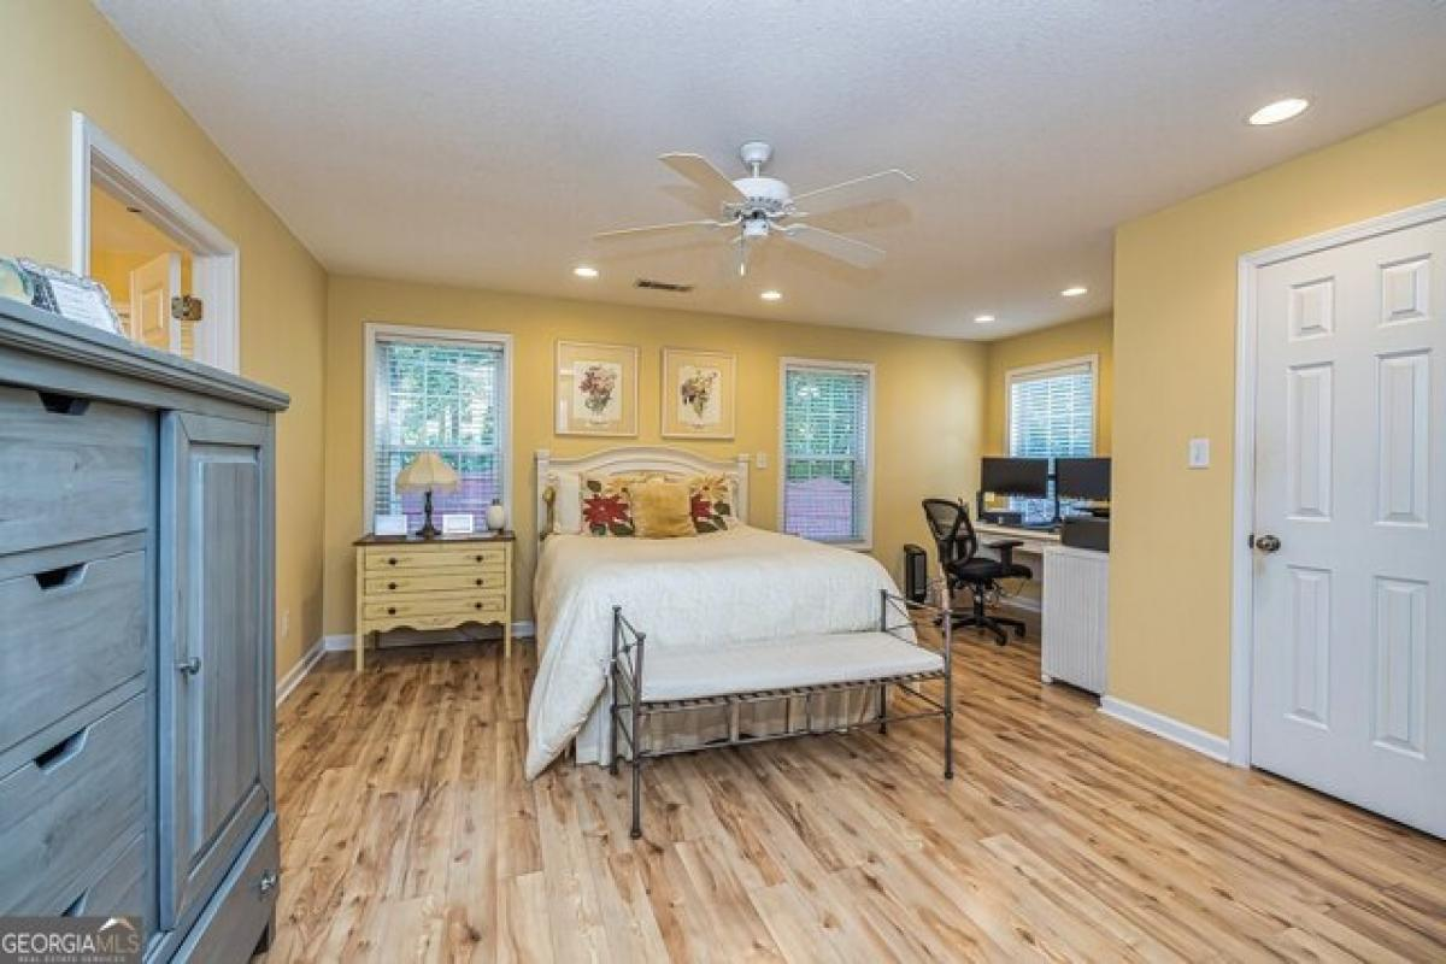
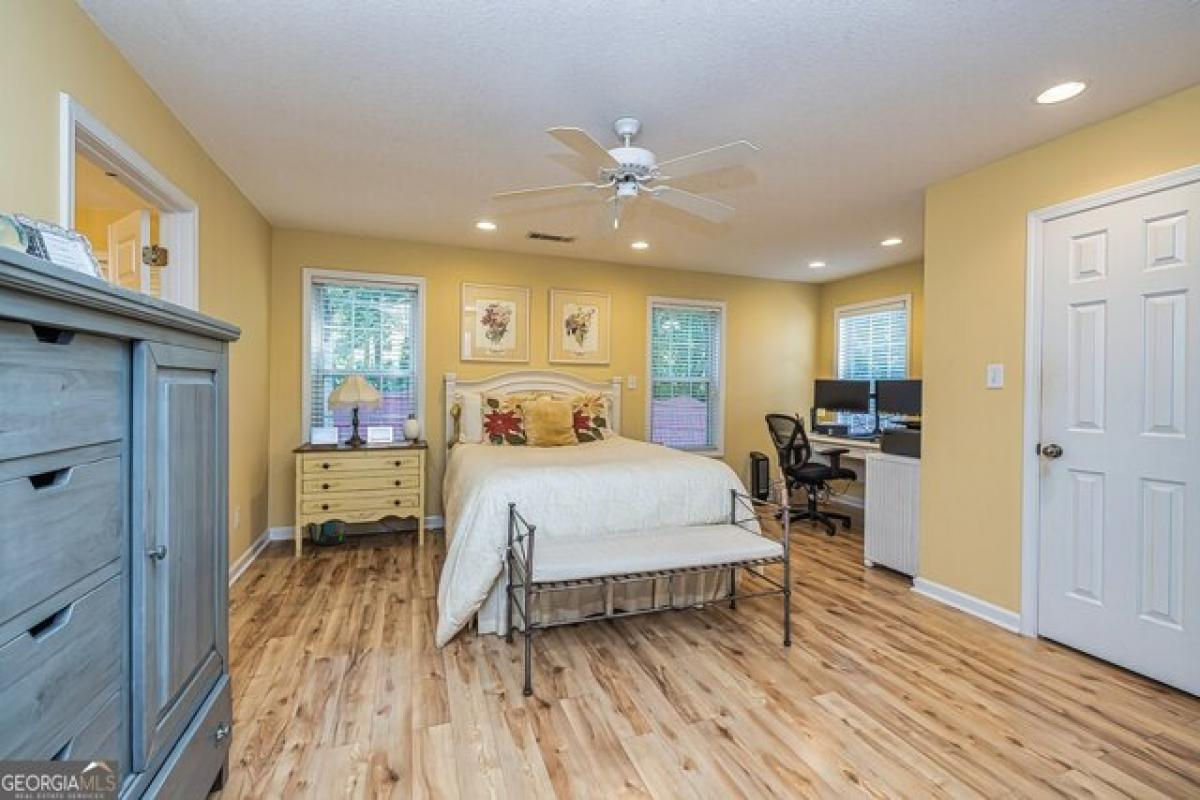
+ backpack [308,521,348,546]
